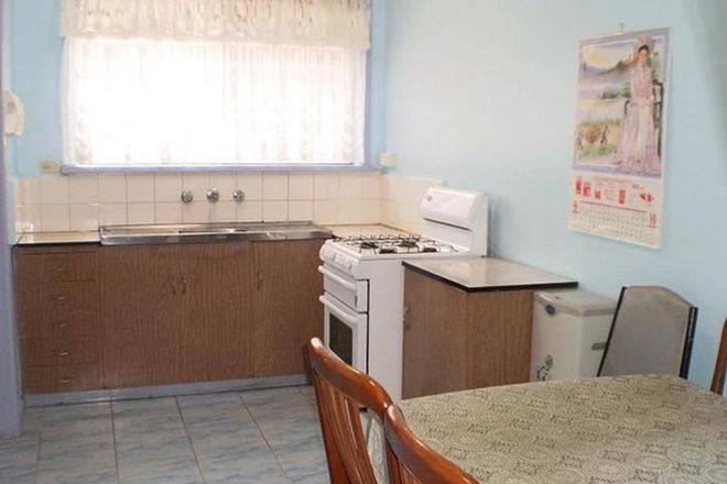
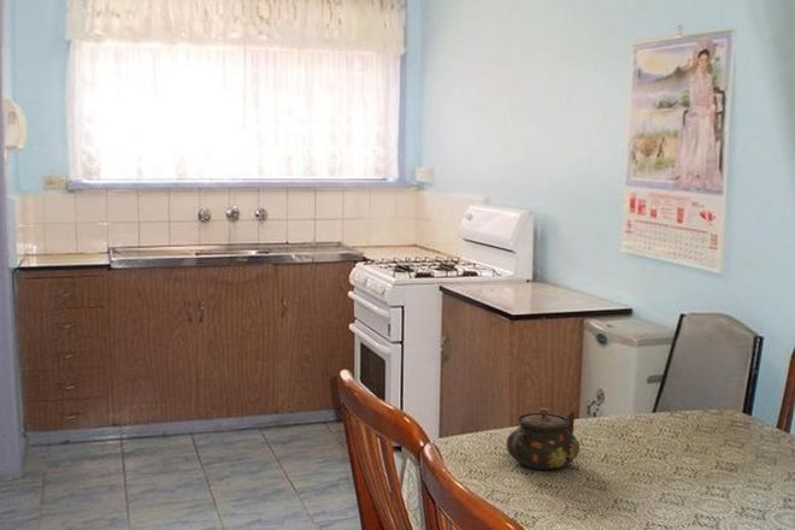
+ teapot [505,407,581,471]
